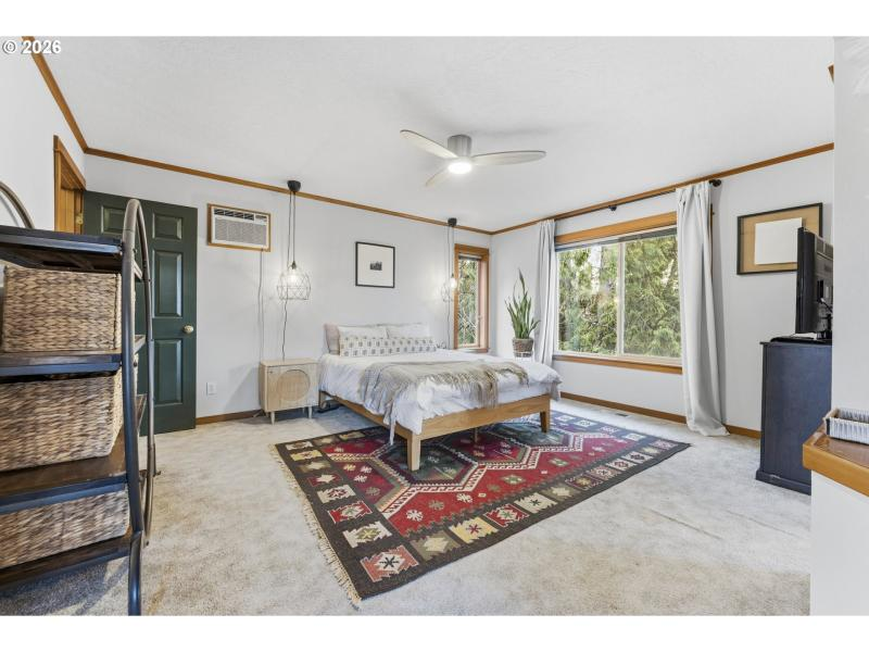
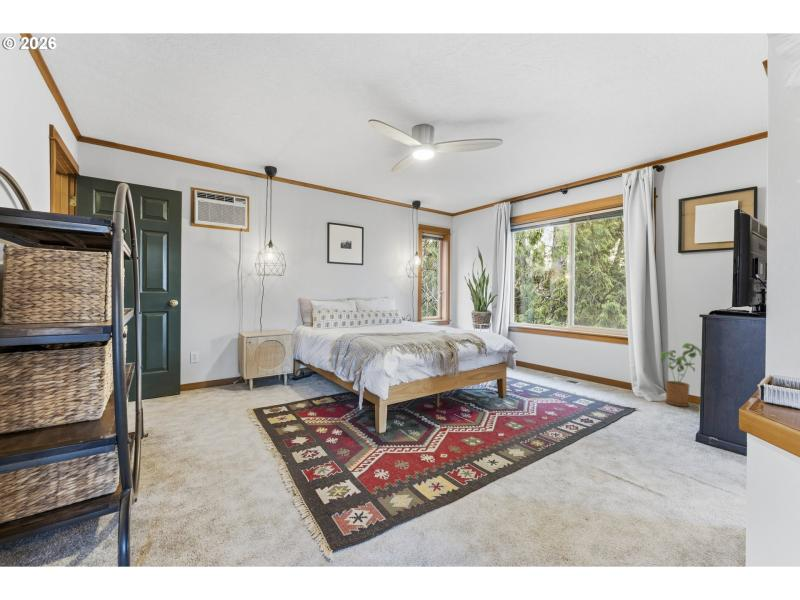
+ house plant [660,342,702,407]
